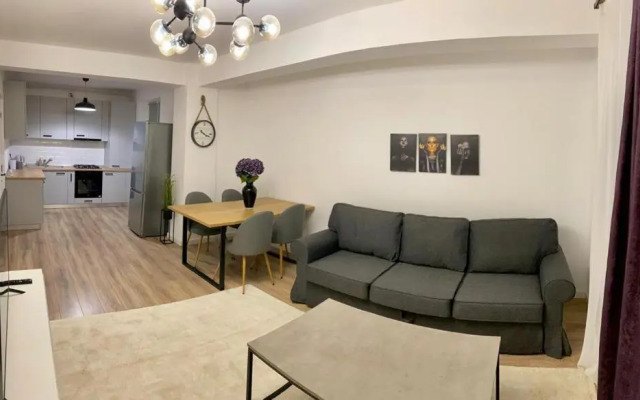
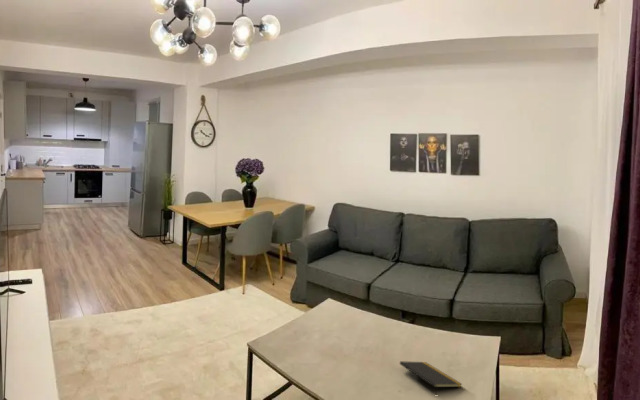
+ notepad [399,360,463,394]
